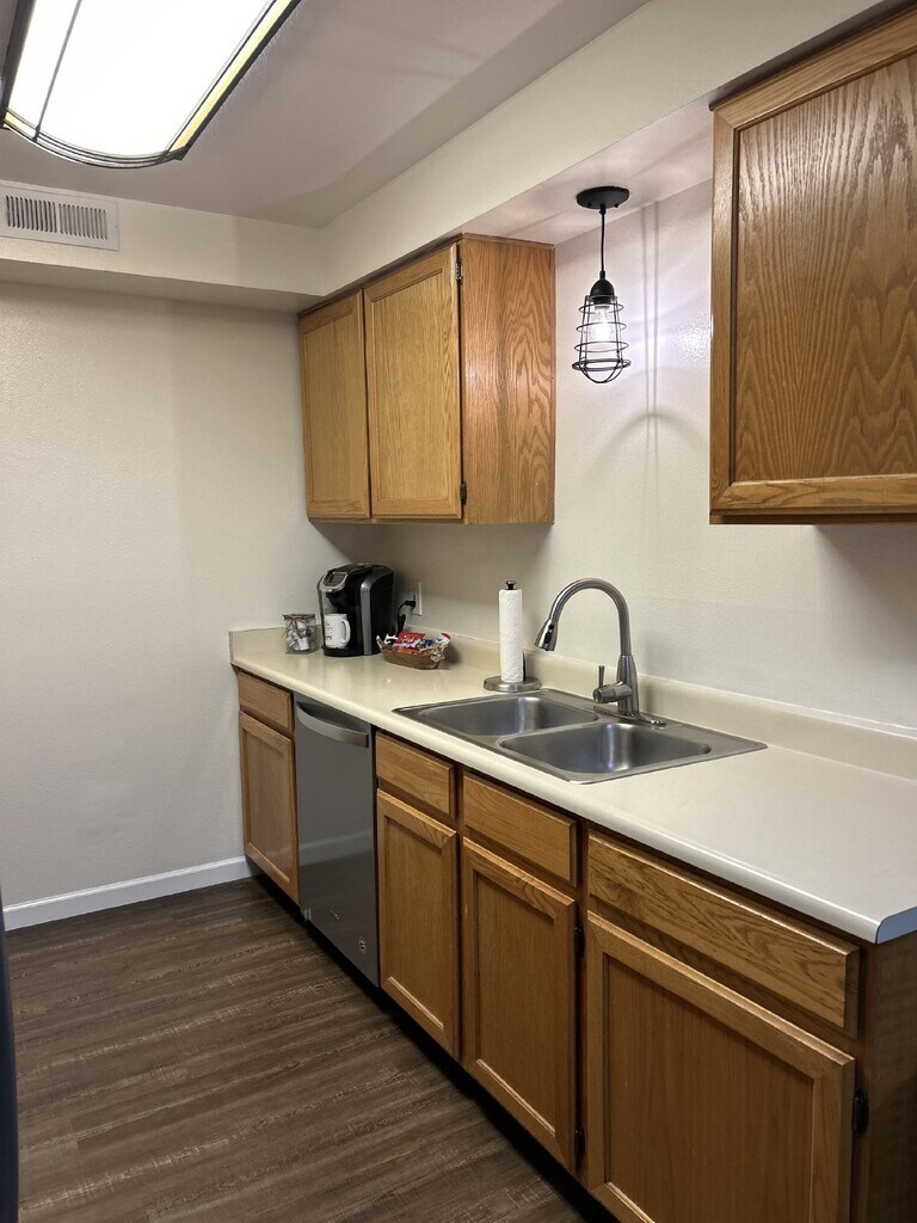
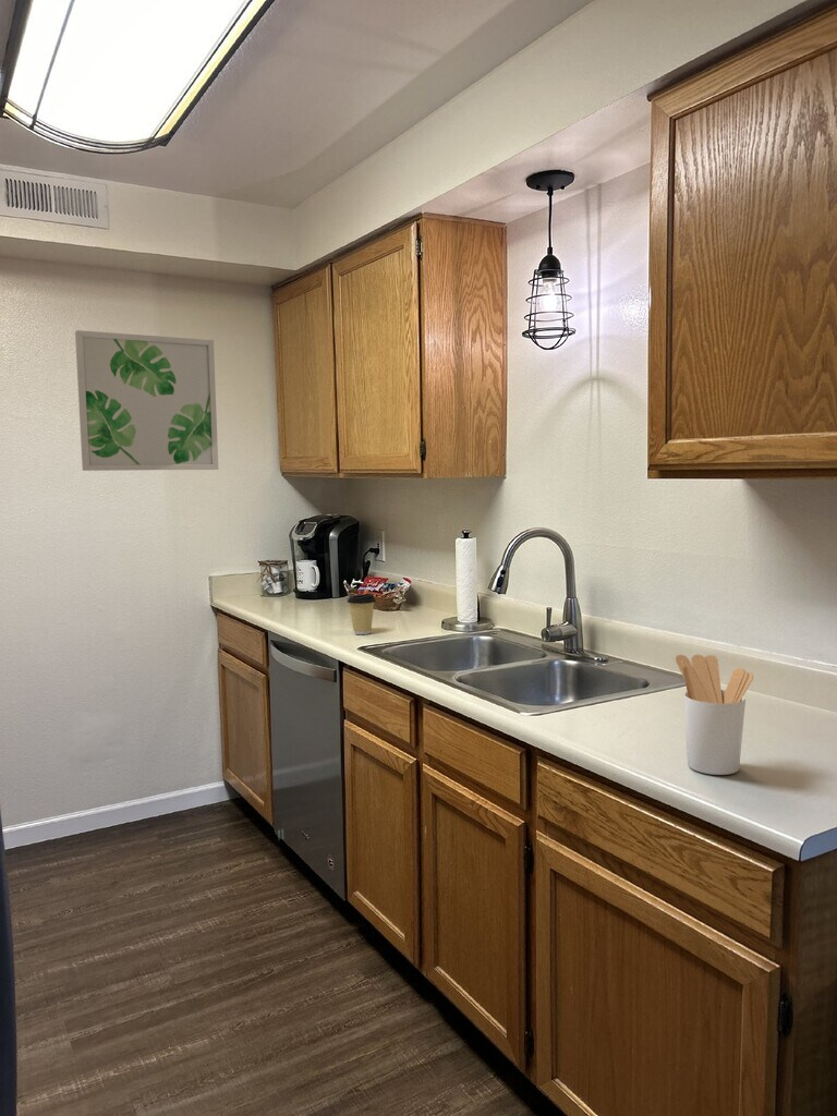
+ coffee cup [347,593,377,635]
+ utensil holder [675,654,754,776]
+ wall art [74,329,219,472]
